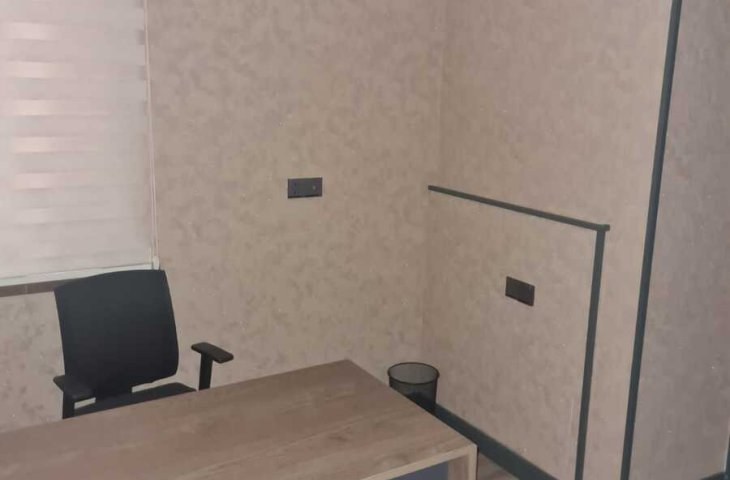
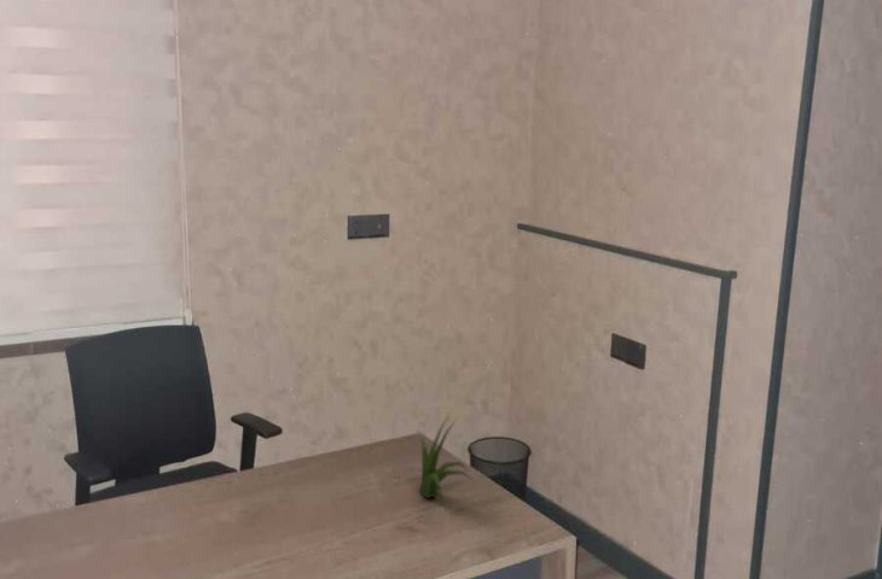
+ plant [418,411,476,507]
